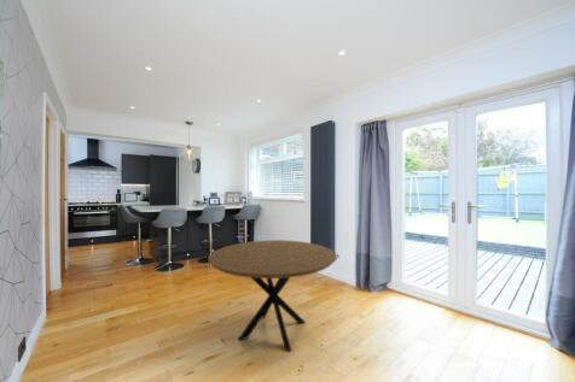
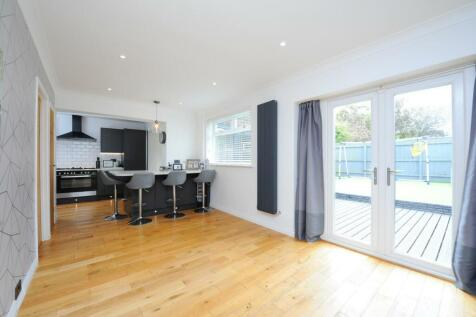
- dining table [208,239,338,353]
